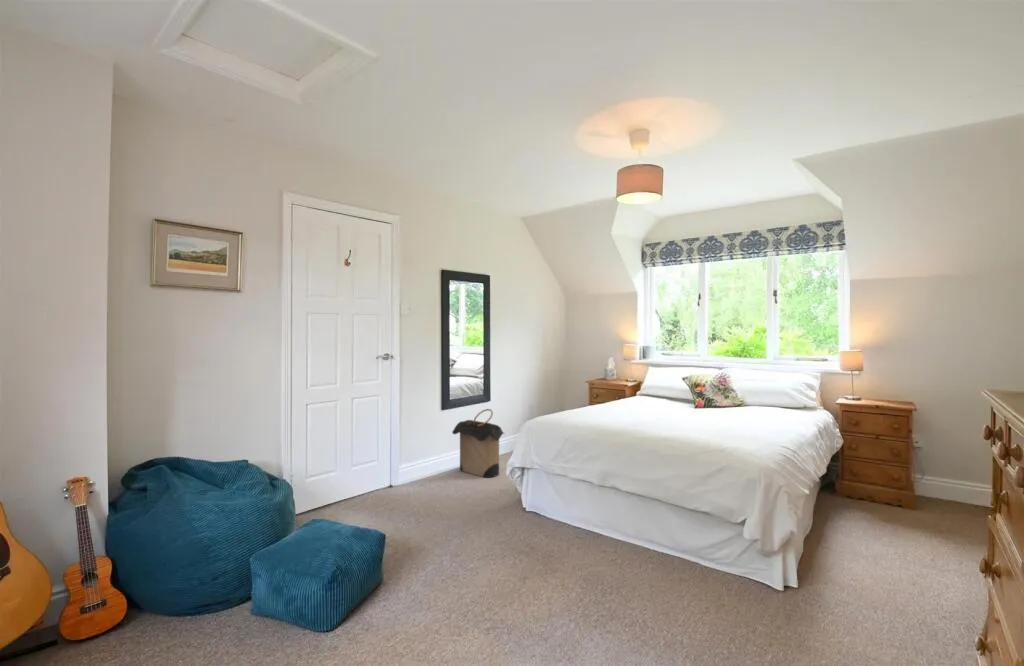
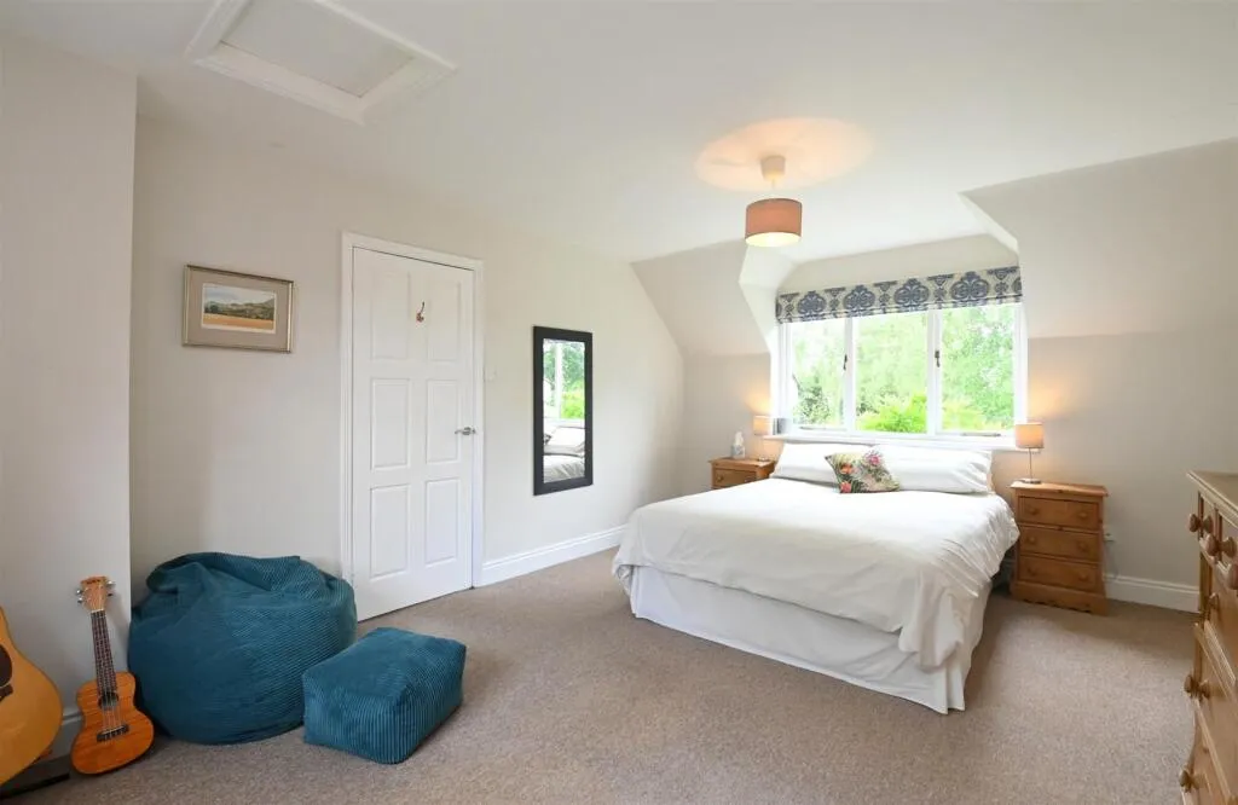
- laundry hamper [451,408,505,479]
